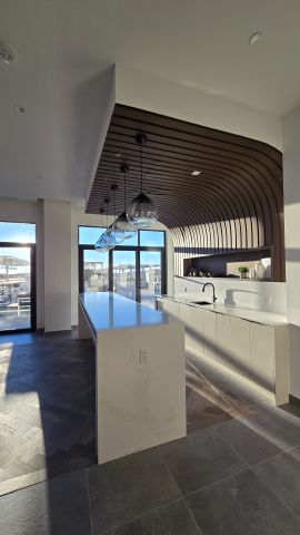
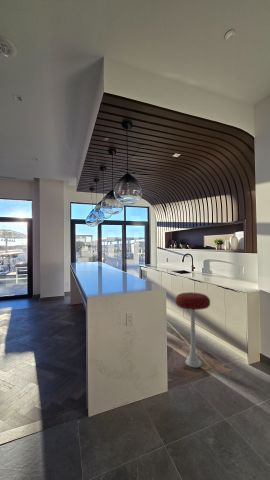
+ bar stool [174,291,211,369]
